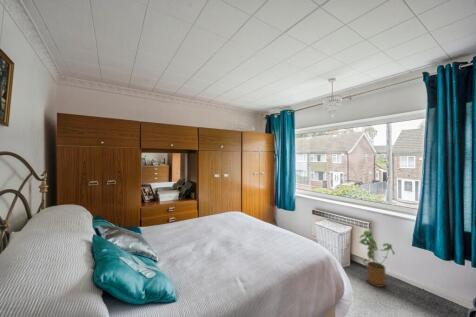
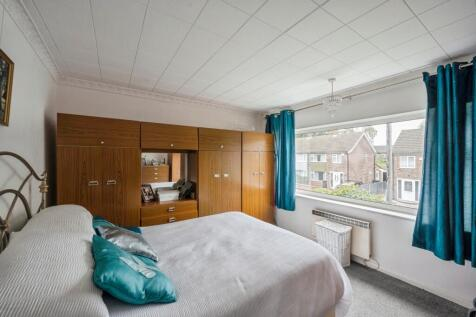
- house plant [358,229,396,288]
